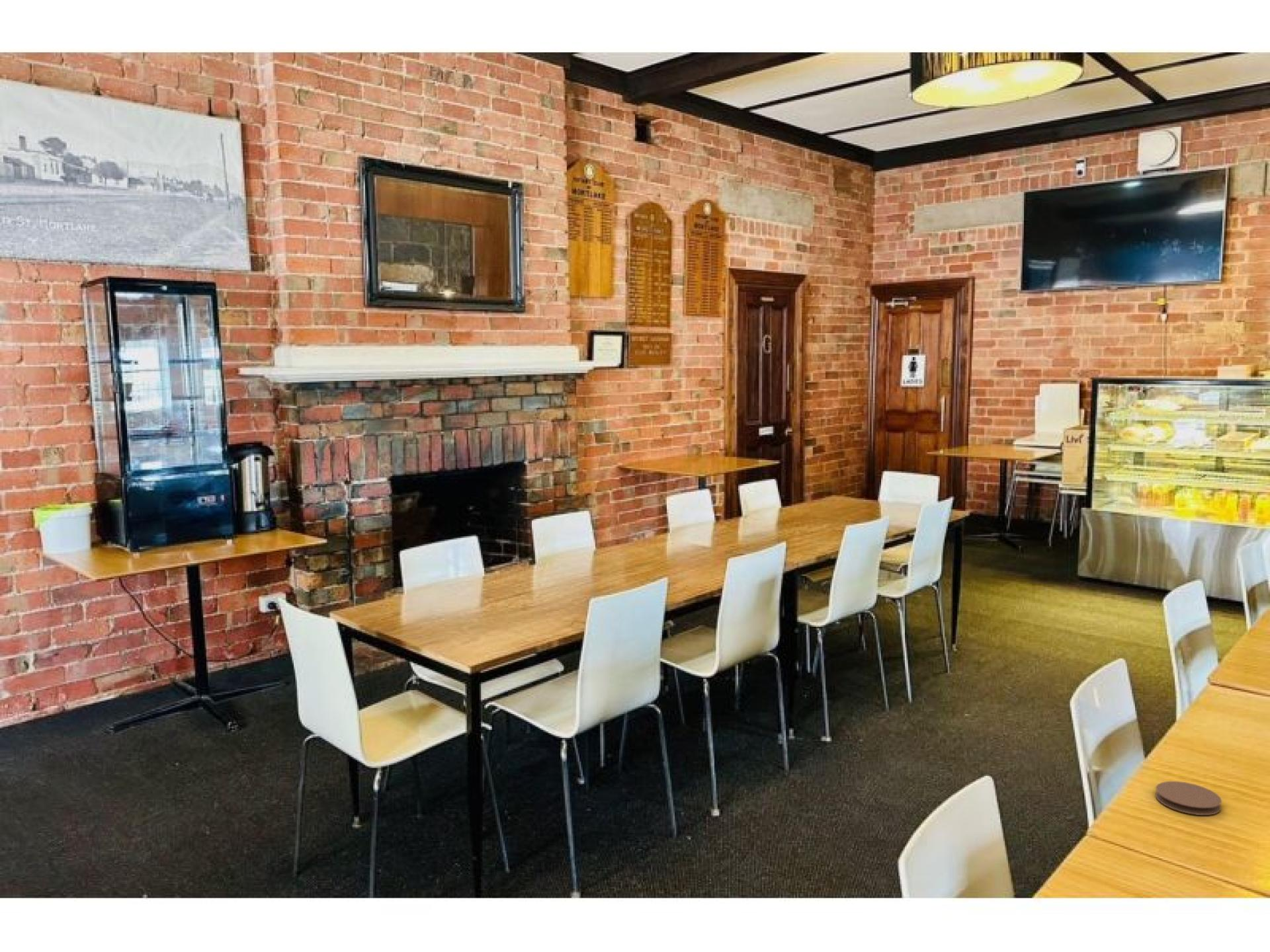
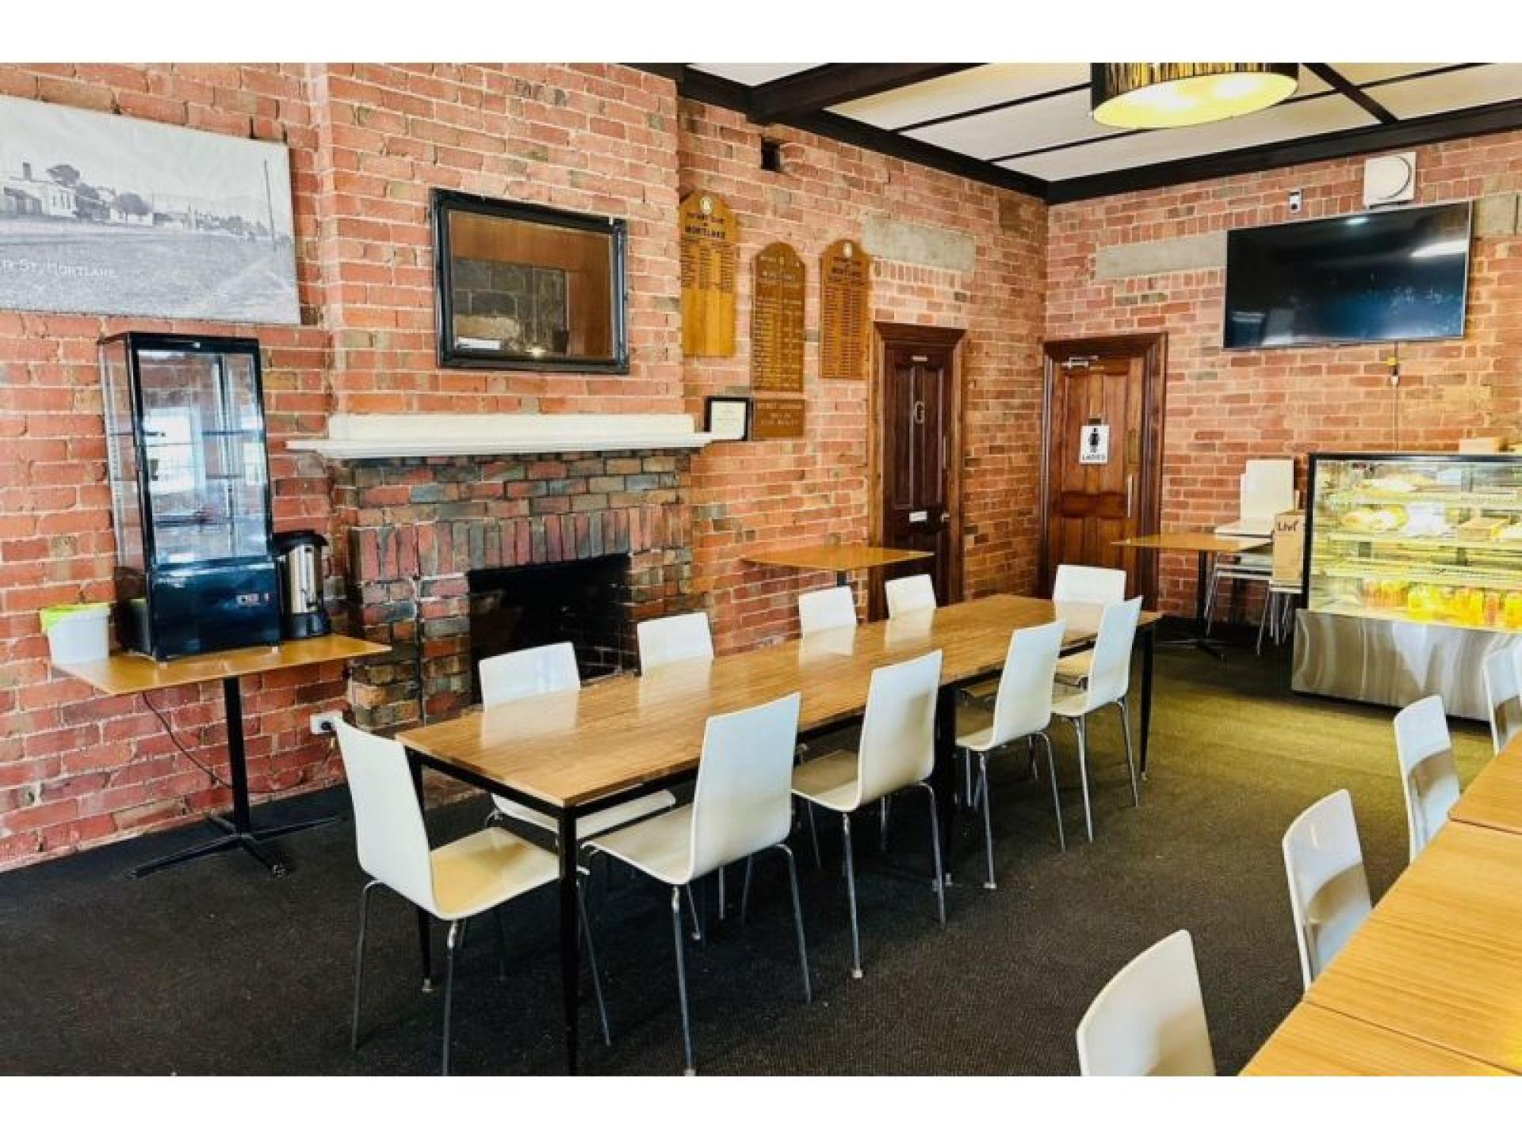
- coaster [1155,781,1222,816]
